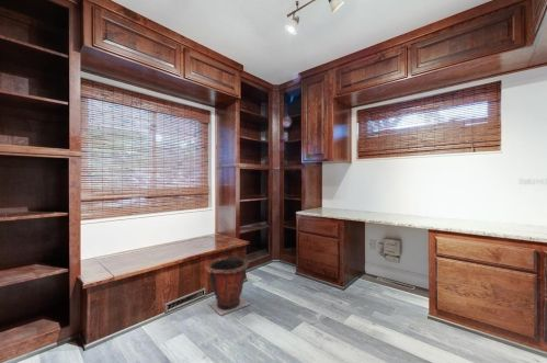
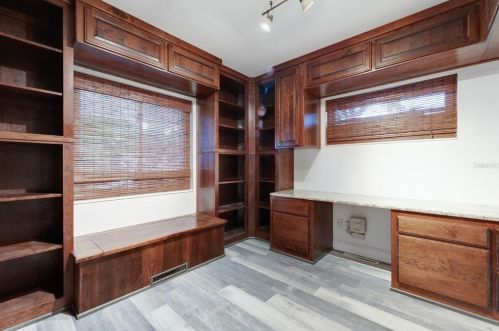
- waste bin [204,256,251,316]
